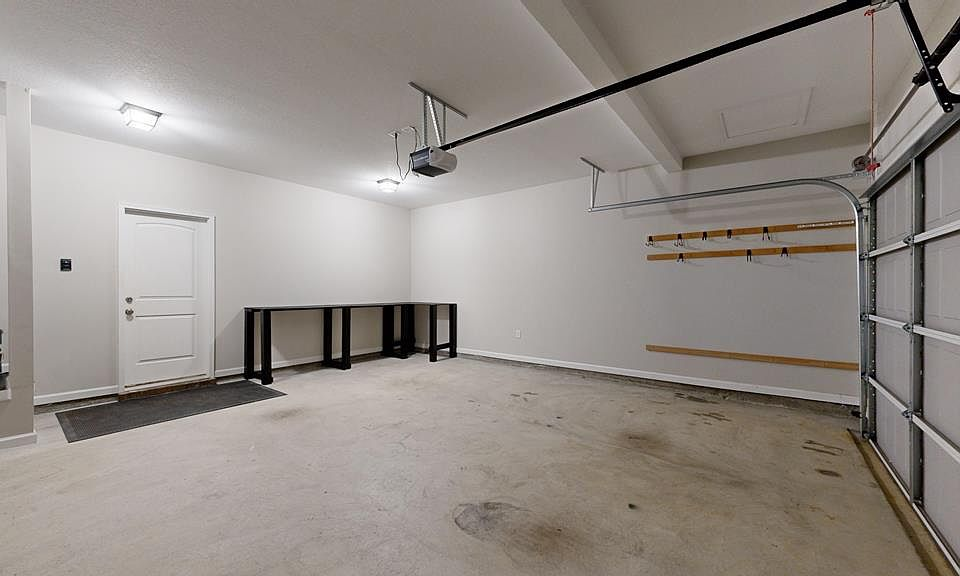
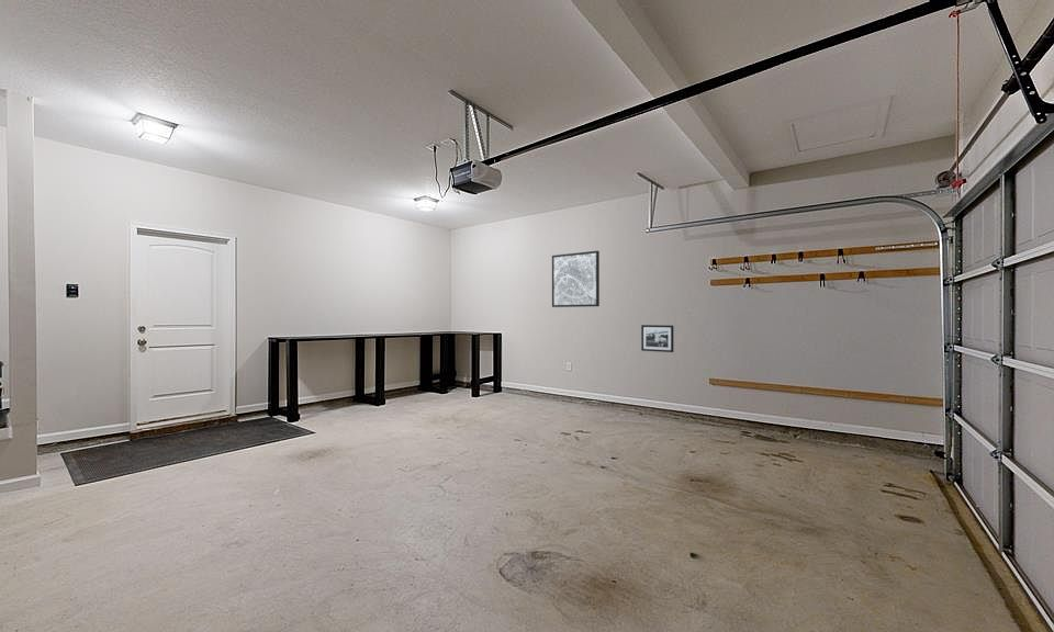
+ picture frame [640,324,674,353]
+ wall art [551,250,601,308]
